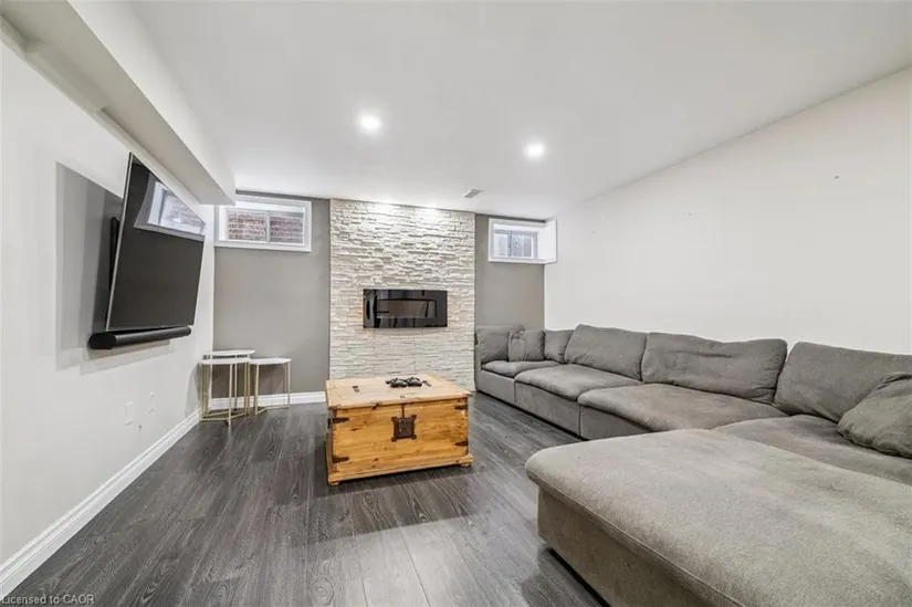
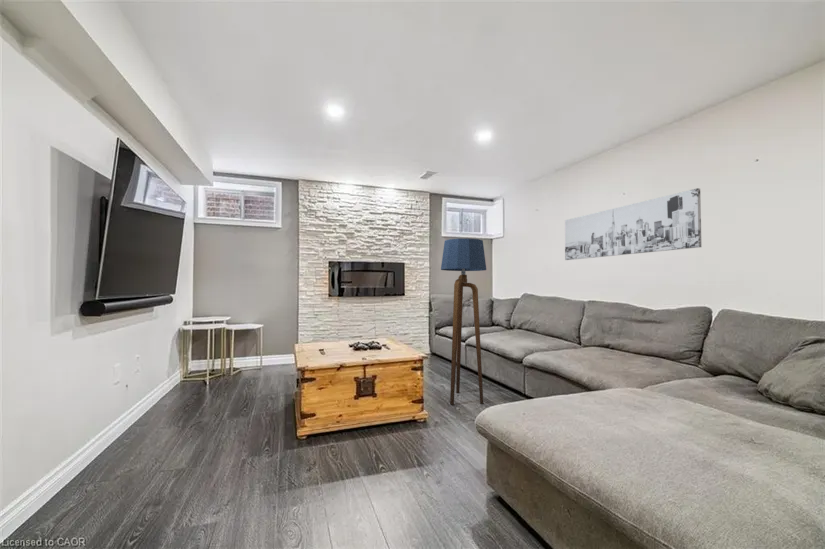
+ wall art [564,187,703,261]
+ floor lamp [440,237,487,406]
